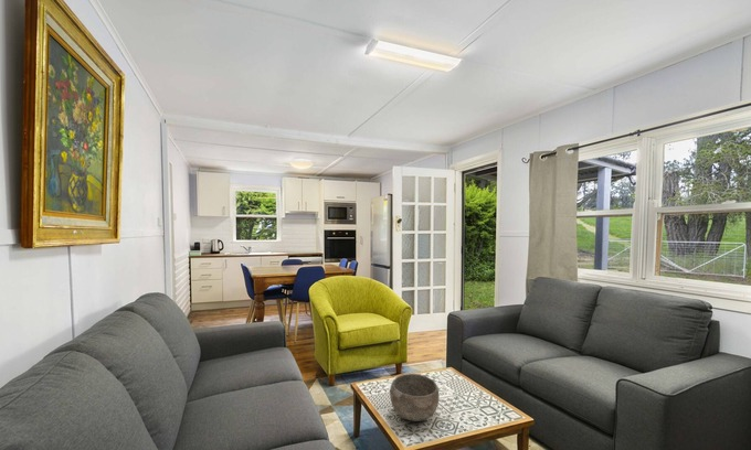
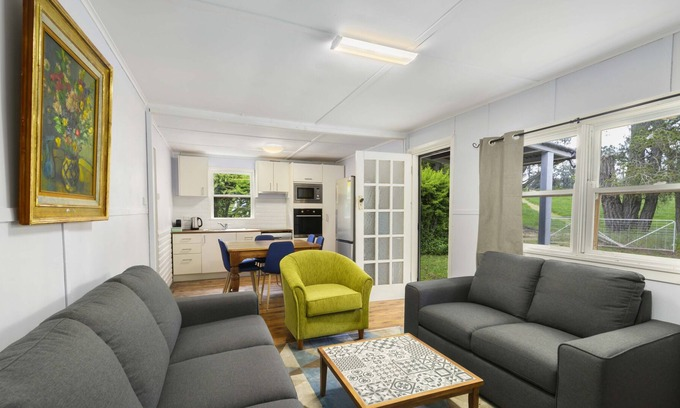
- bowl [389,373,440,422]
